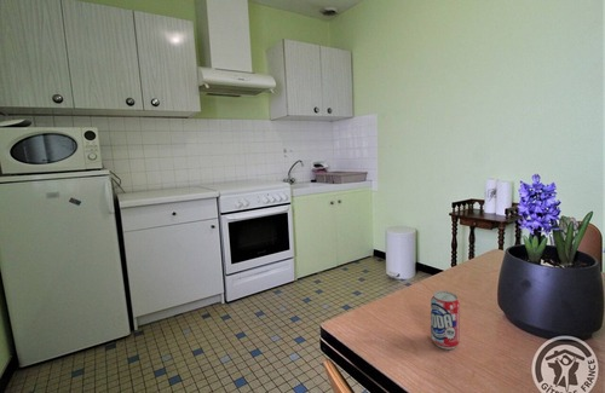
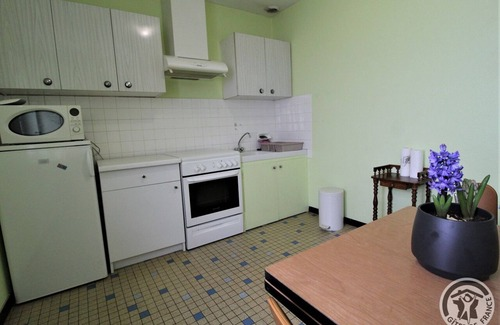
- beverage can [430,290,461,351]
